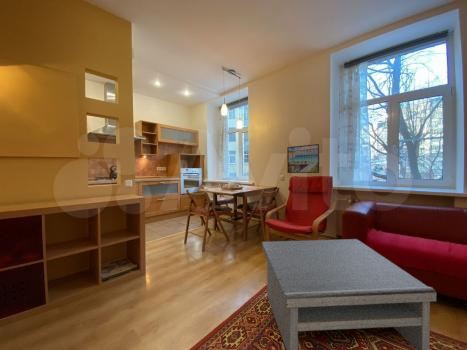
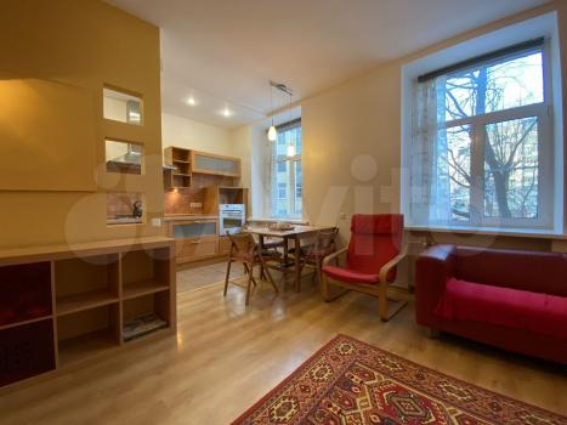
- coffee table [261,238,437,350]
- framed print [286,143,320,174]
